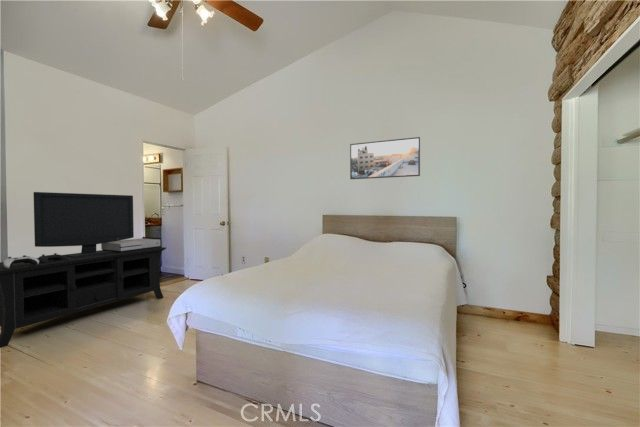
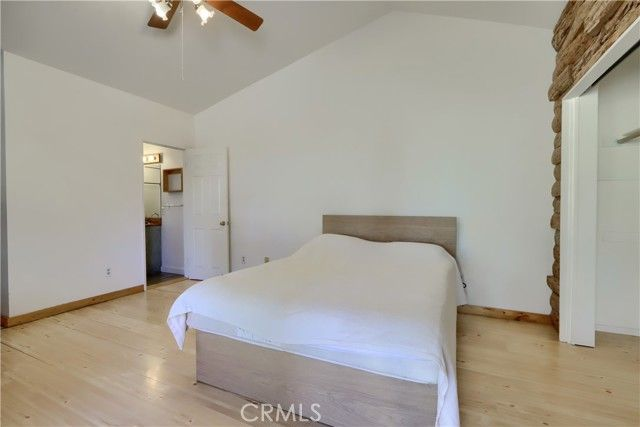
- media console [0,191,167,349]
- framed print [349,136,421,180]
